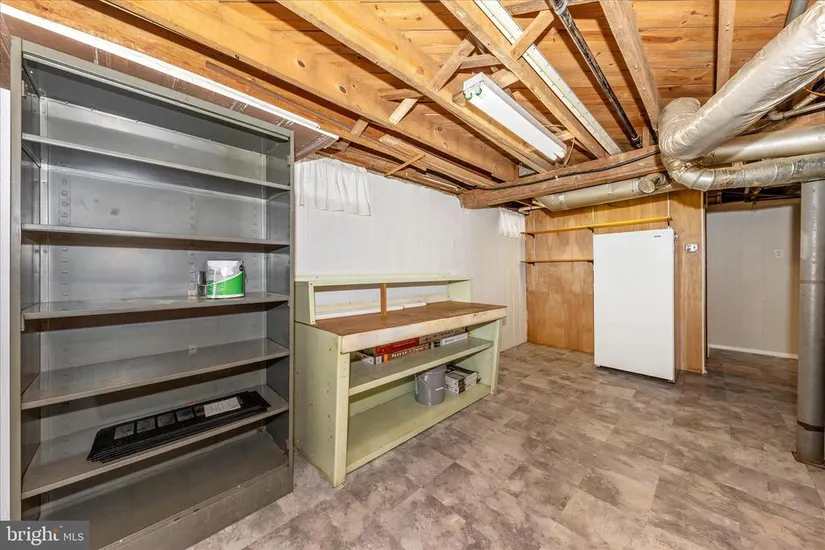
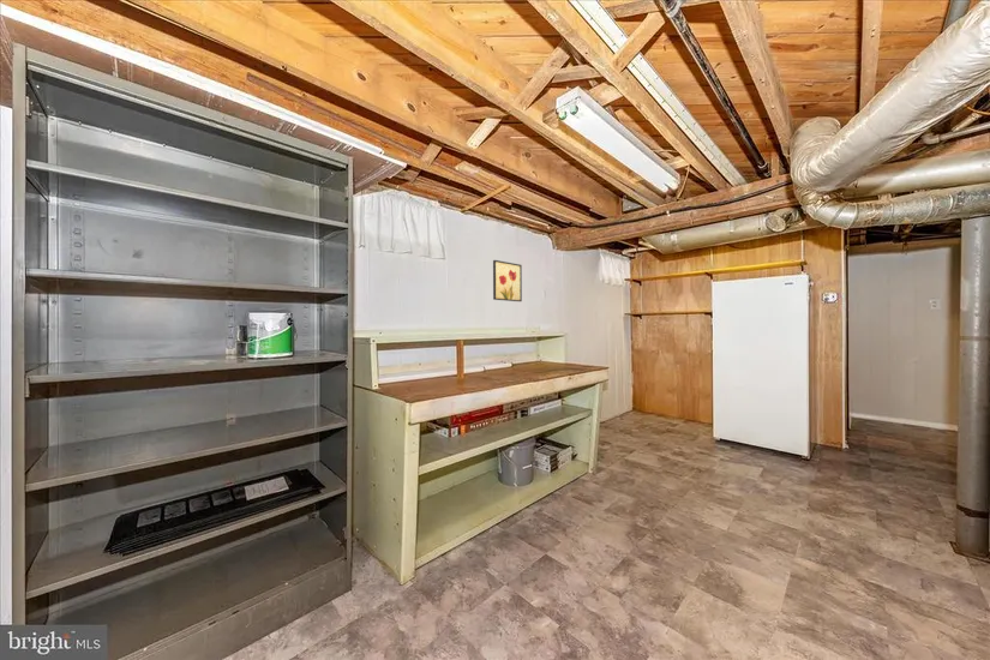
+ wall art [492,259,523,302]
